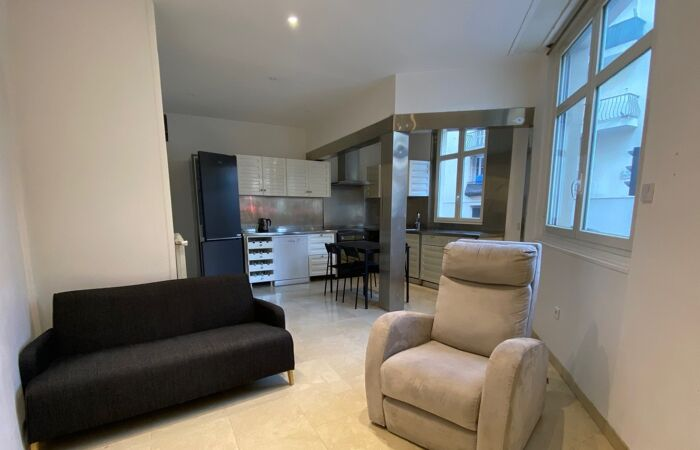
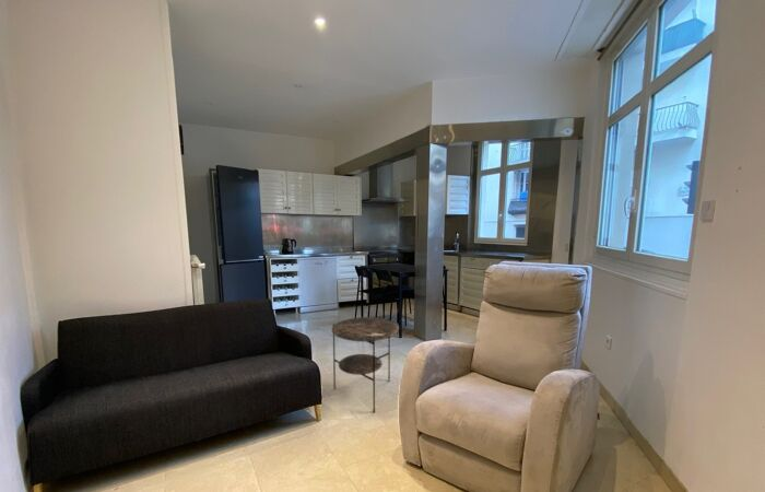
+ side table [331,316,400,414]
